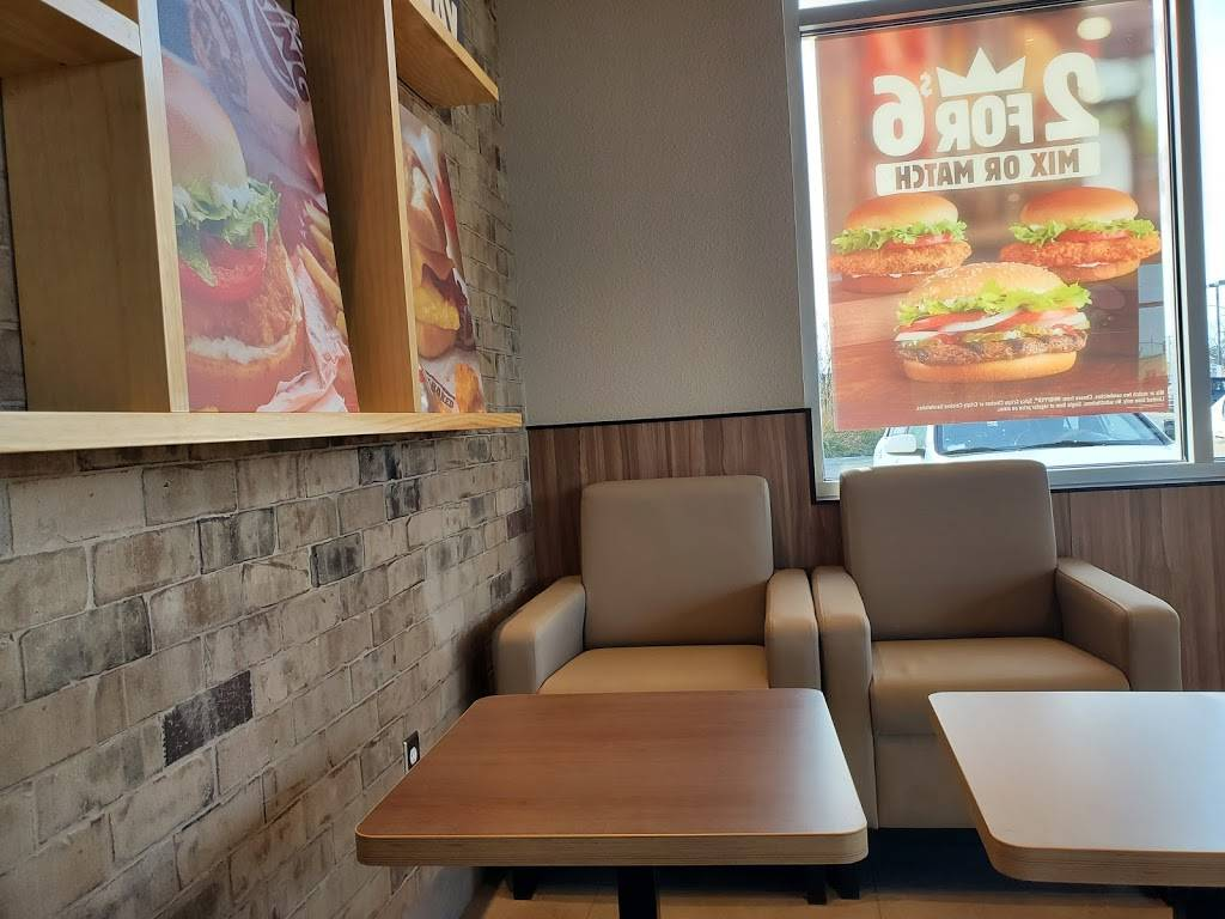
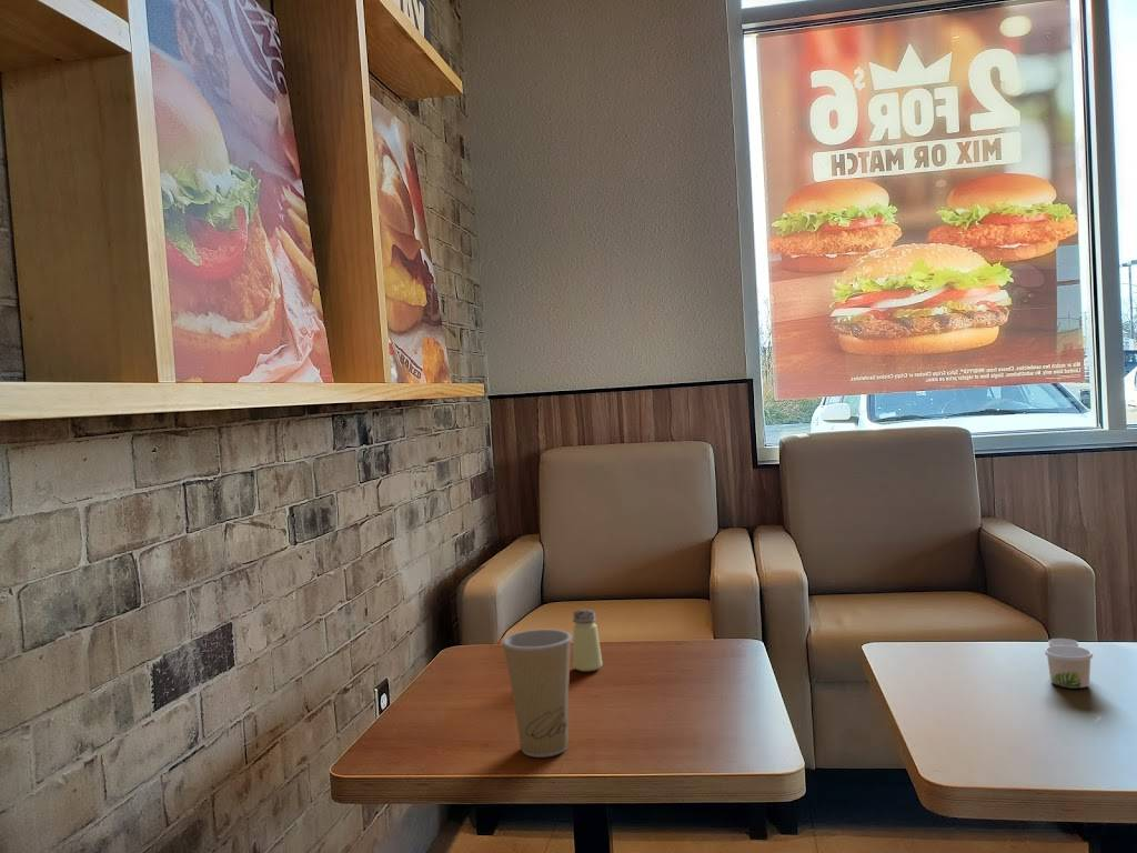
+ saltshaker [572,609,603,672]
+ paper cup [501,629,573,759]
+ paper cup [1044,638,1094,689]
